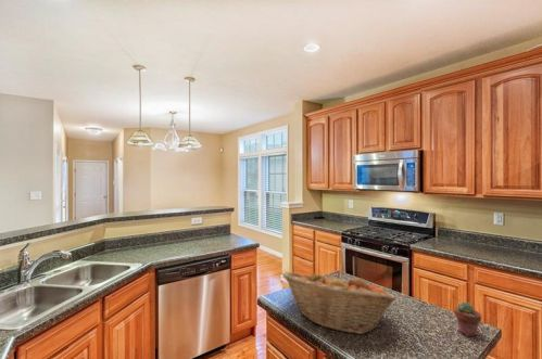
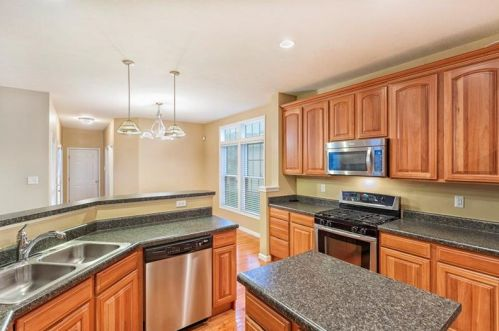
- potted succulent [453,300,482,337]
- fruit basket [281,271,398,335]
